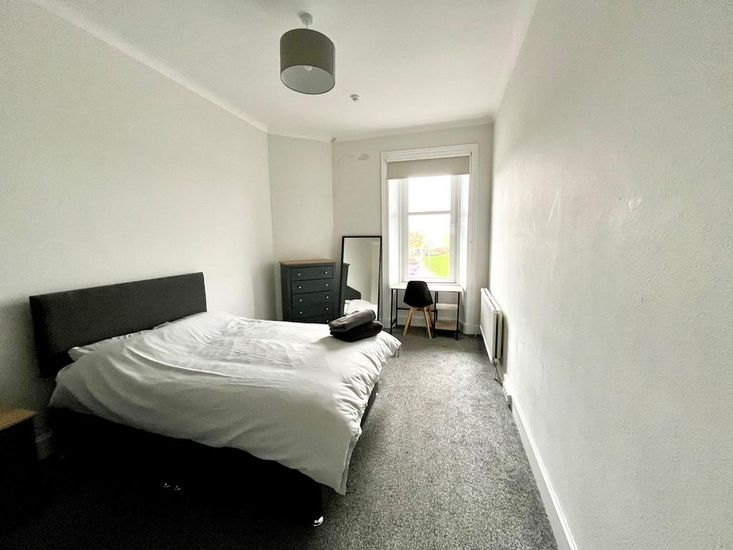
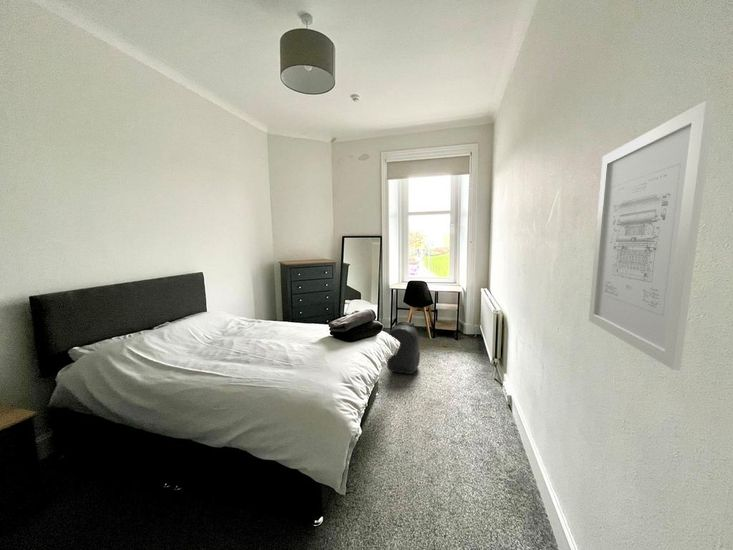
+ backpack [386,320,421,375]
+ wall art [588,98,716,371]
